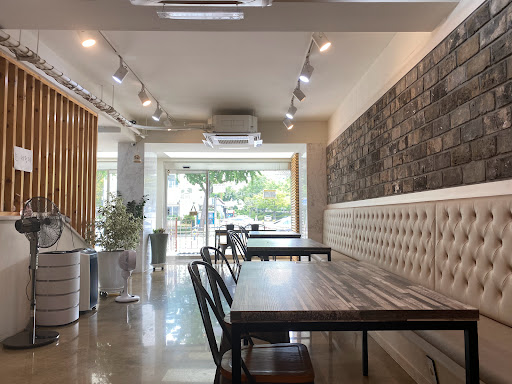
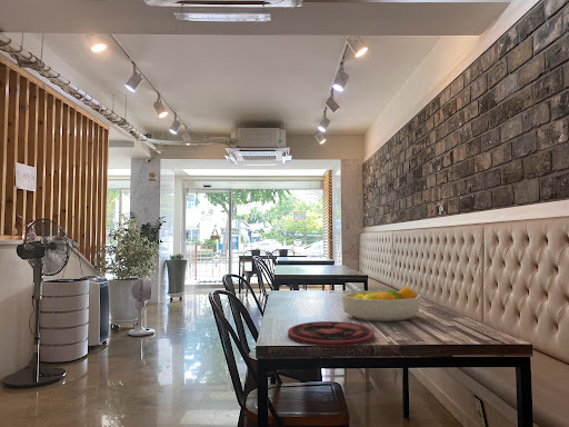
+ fruit bowl [341,285,421,322]
+ plate [287,320,376,348]
